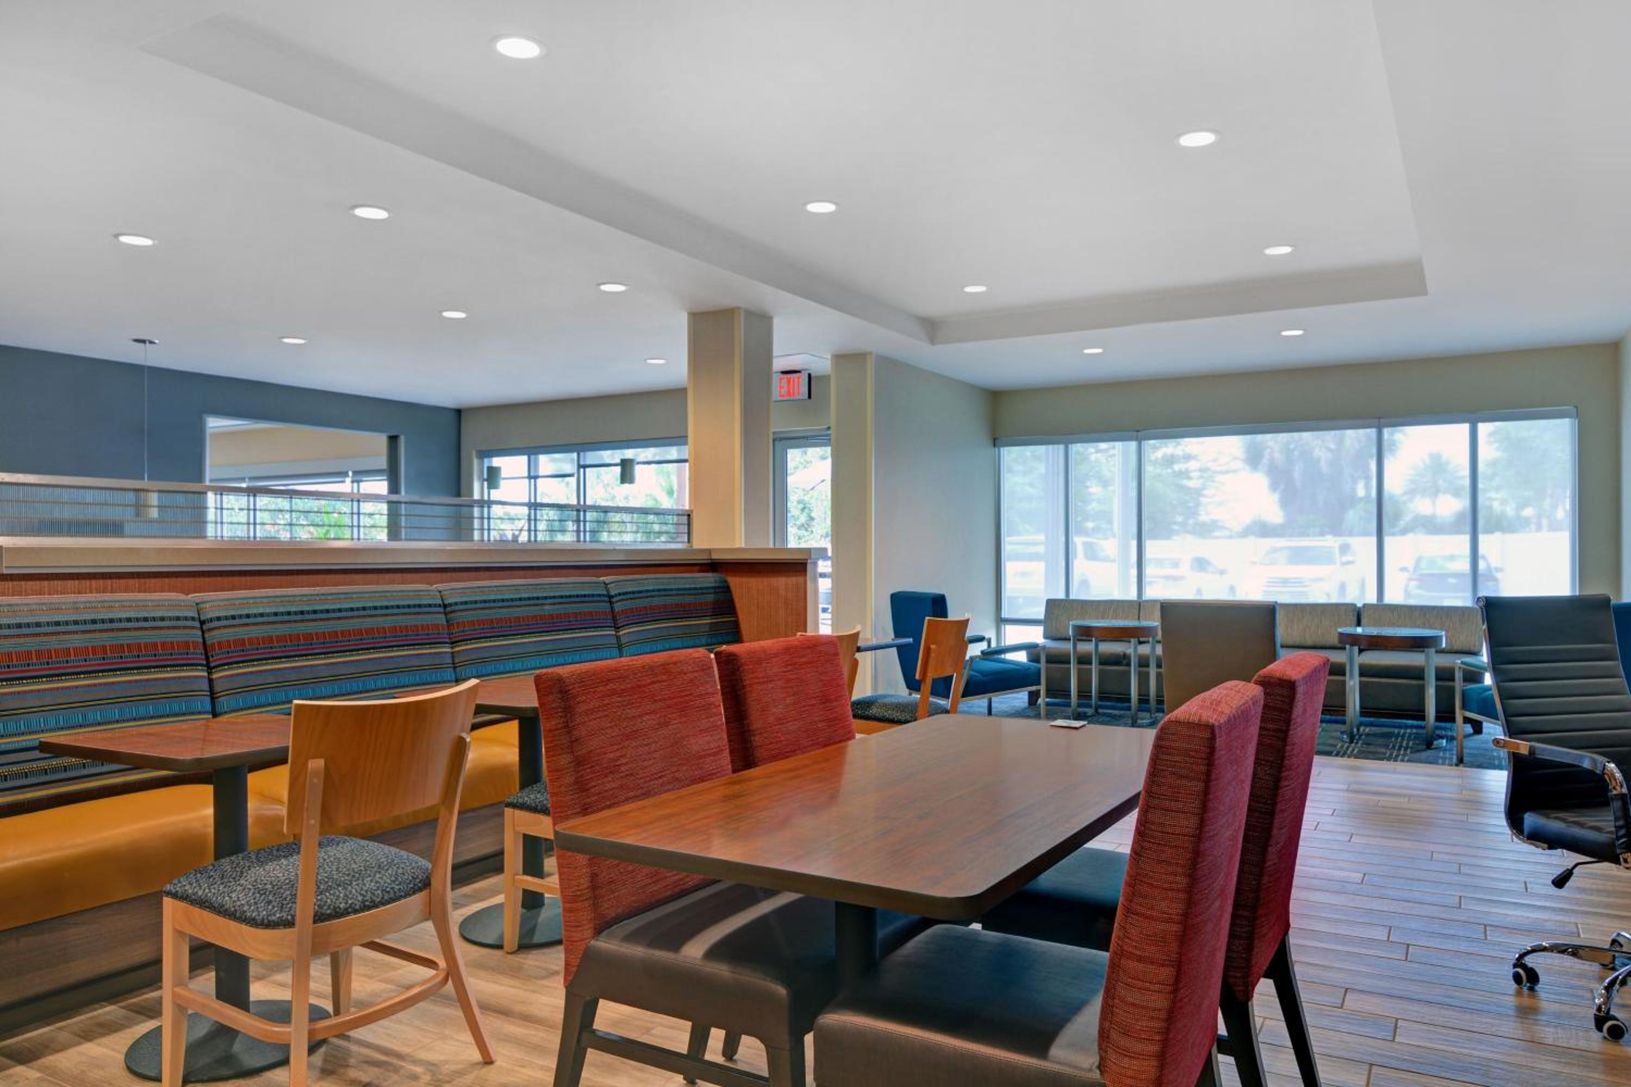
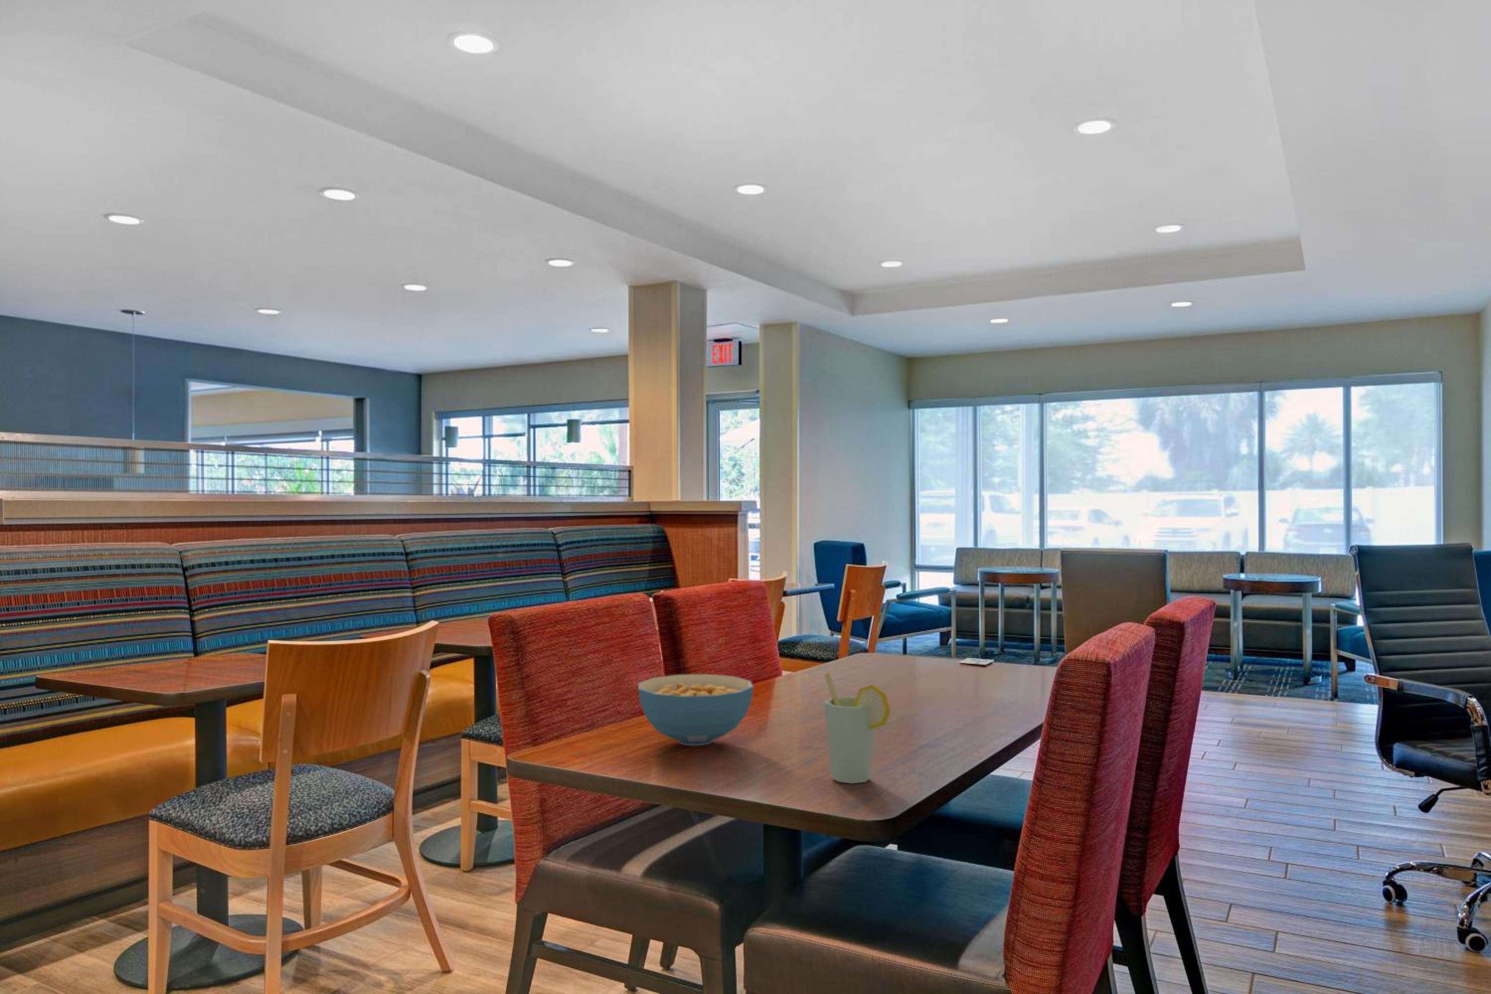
+ cup [823,672,891,783]
+ cereal bowl [638,673,754,747]
